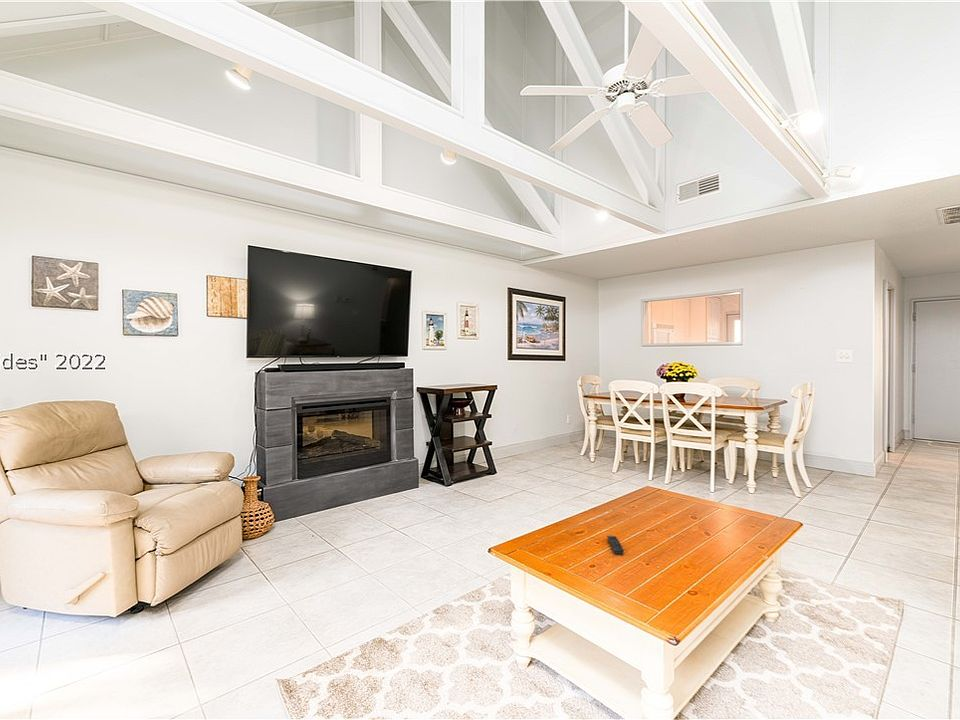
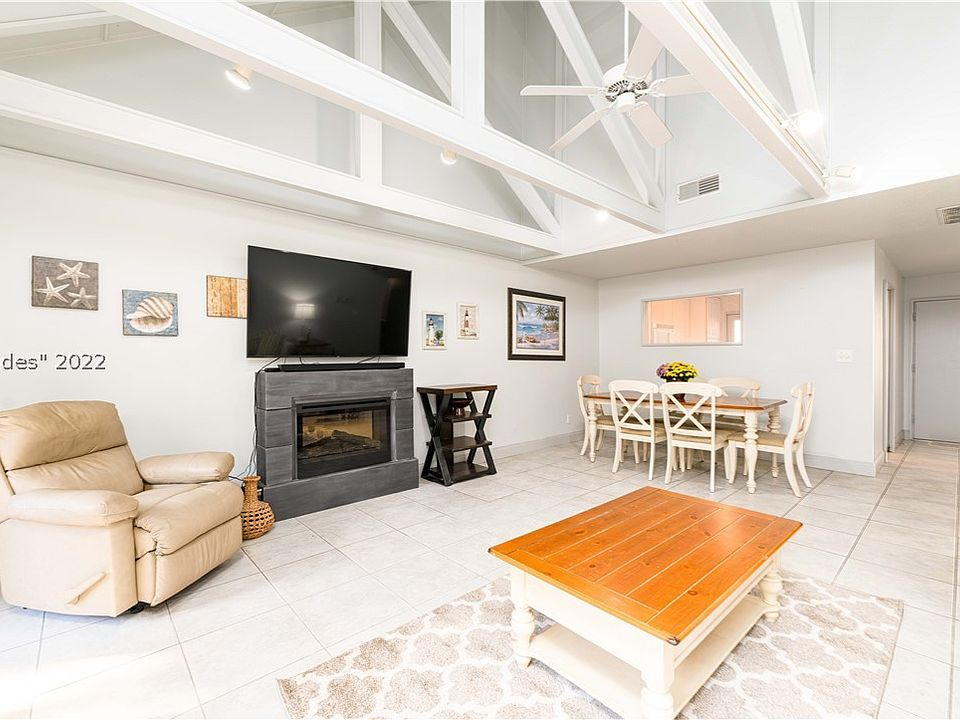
- remote control [606,534,625,555]
